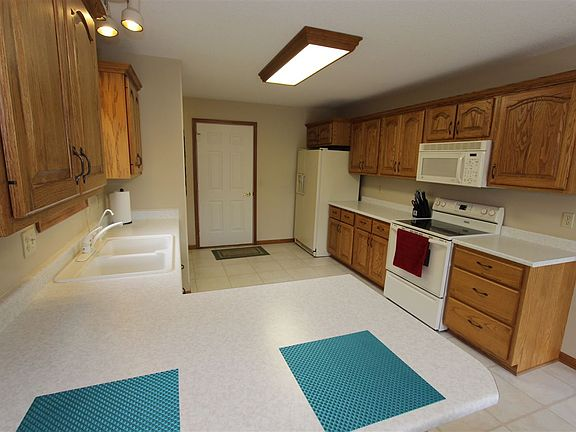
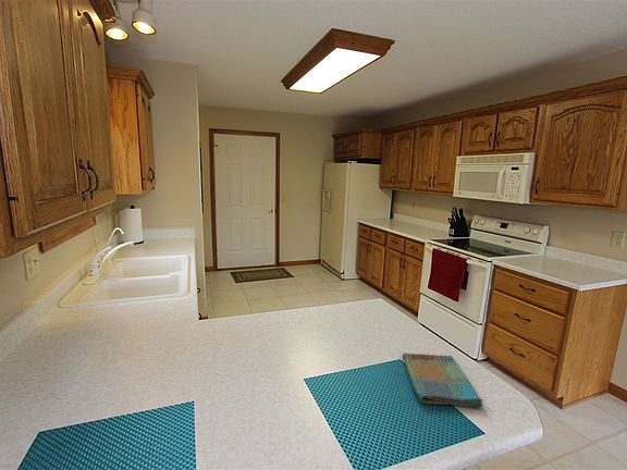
+ dish towel [402,351,484,409]
